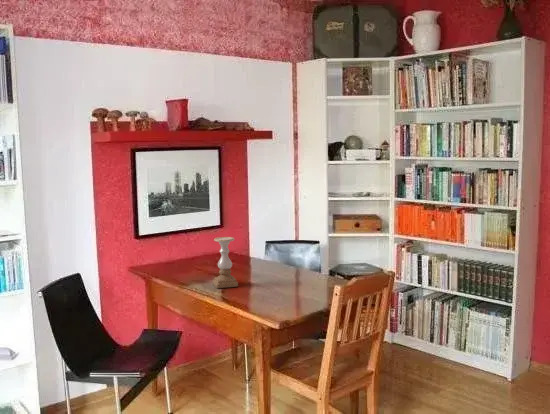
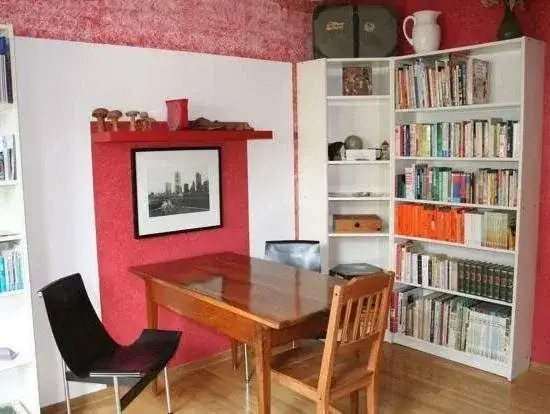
- candle holder [212,236,239,289]
